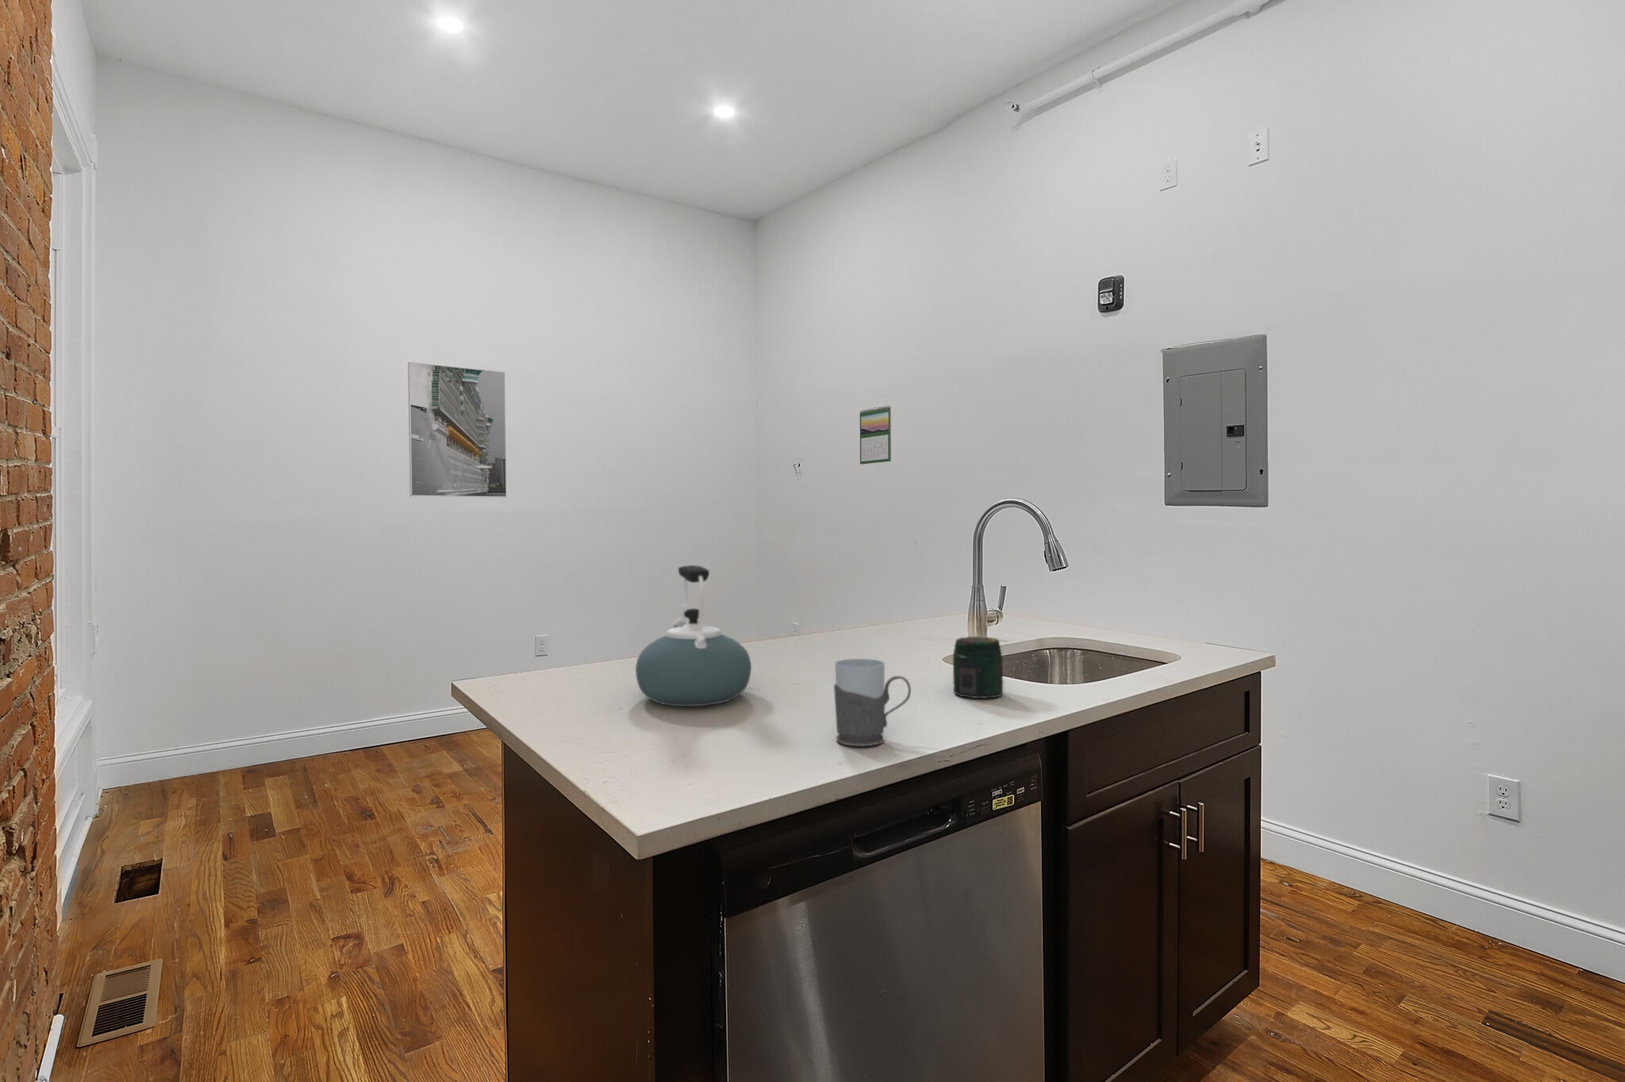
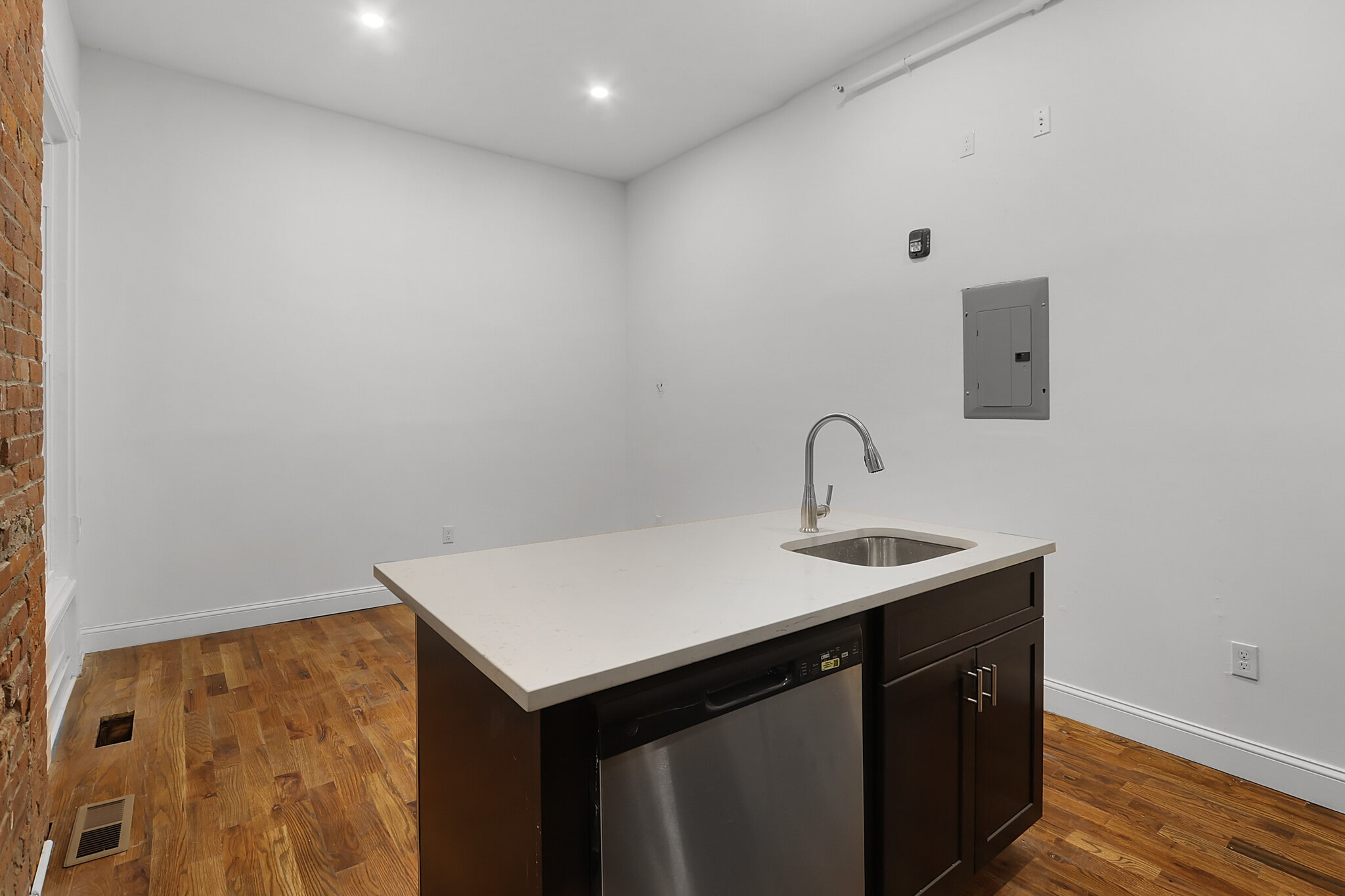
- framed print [407,361,507,499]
- jar [952,635,1004,699]
- mug [834,658,912,746]
- kettle [634,564,753,708]
- calendar [859,405,892,465]
